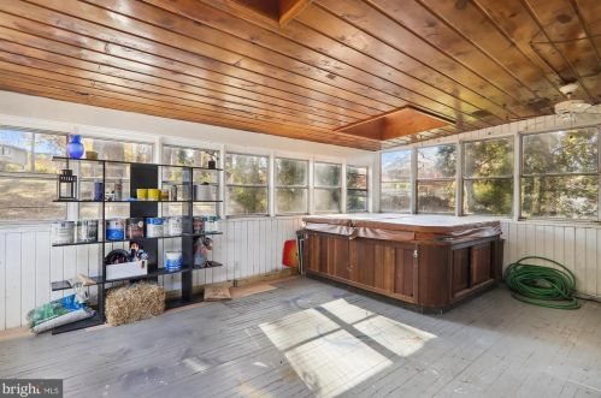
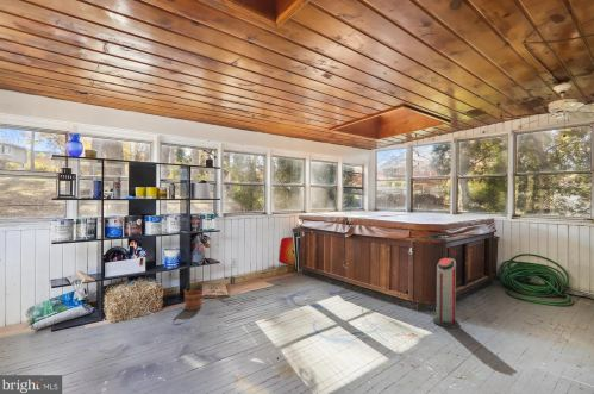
+ air purifier [432,257,461,330]
+ wooden bucket [182,277,205,312]
